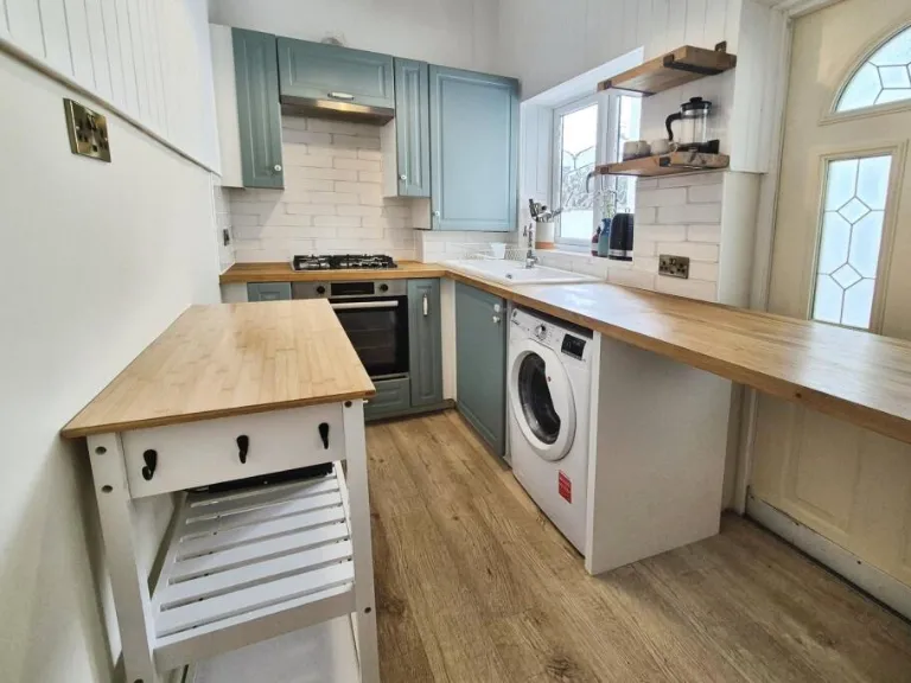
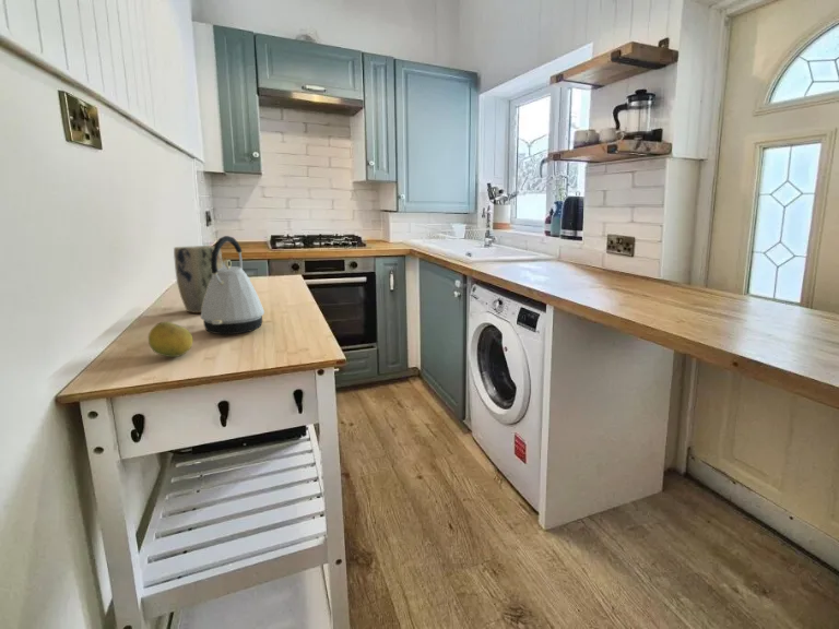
+ kettle [200,235,265,335]
+ plant pot [173,245,224,313]
+ fruit [147,321,193,358]
